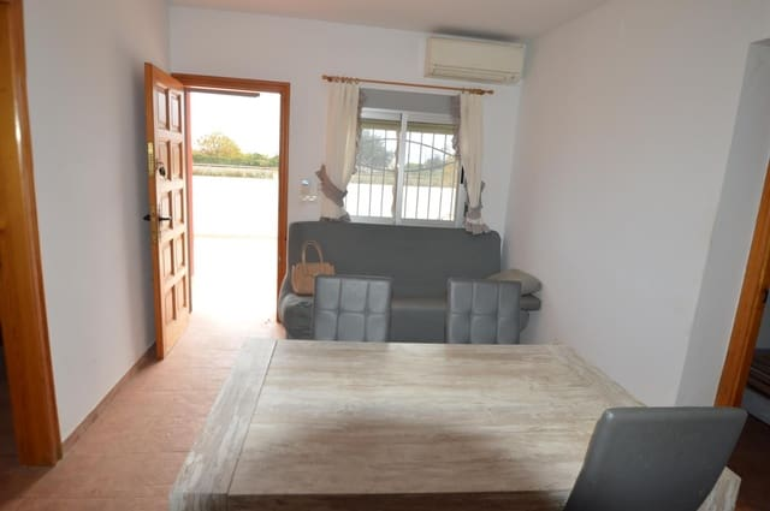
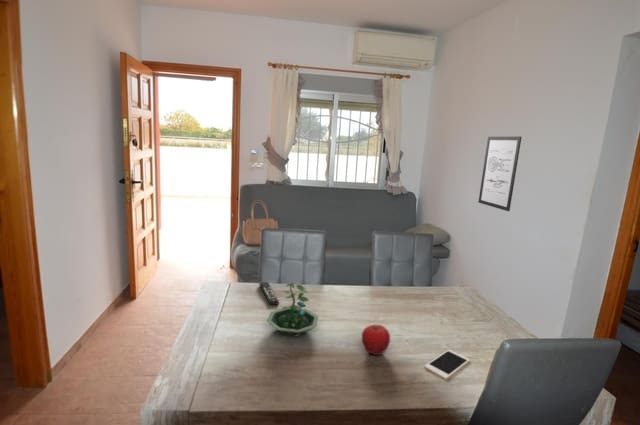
+ wall art [478,135,523,212]
+ fruit [361,324,391,356]
+ remote control [258,281,280,306]
+ terrarium [266,282,320,338]
+ cell phone [424,348,471,380]
